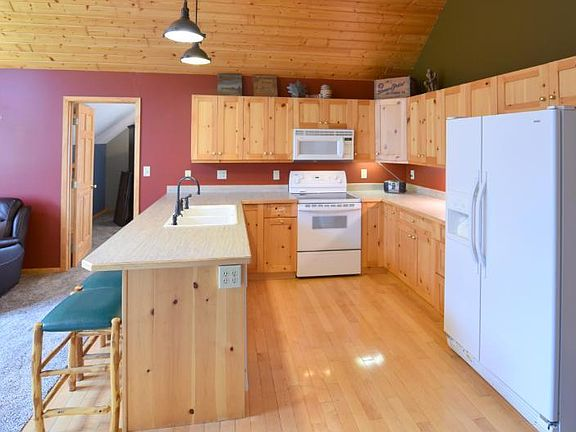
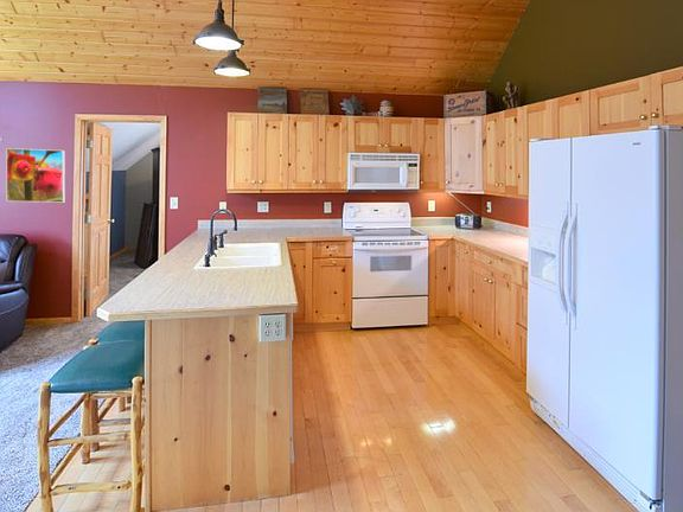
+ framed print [5,147,66,204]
